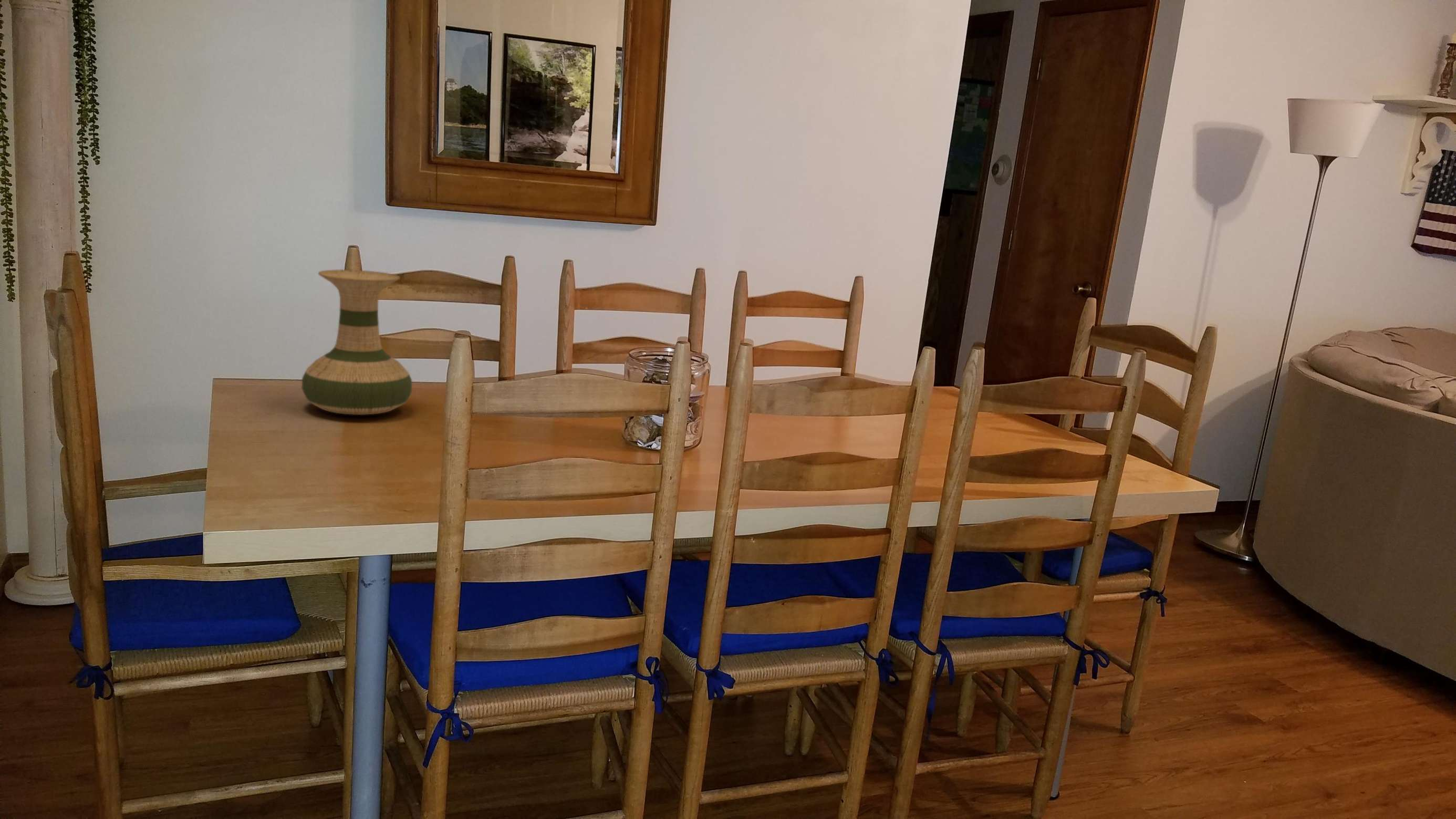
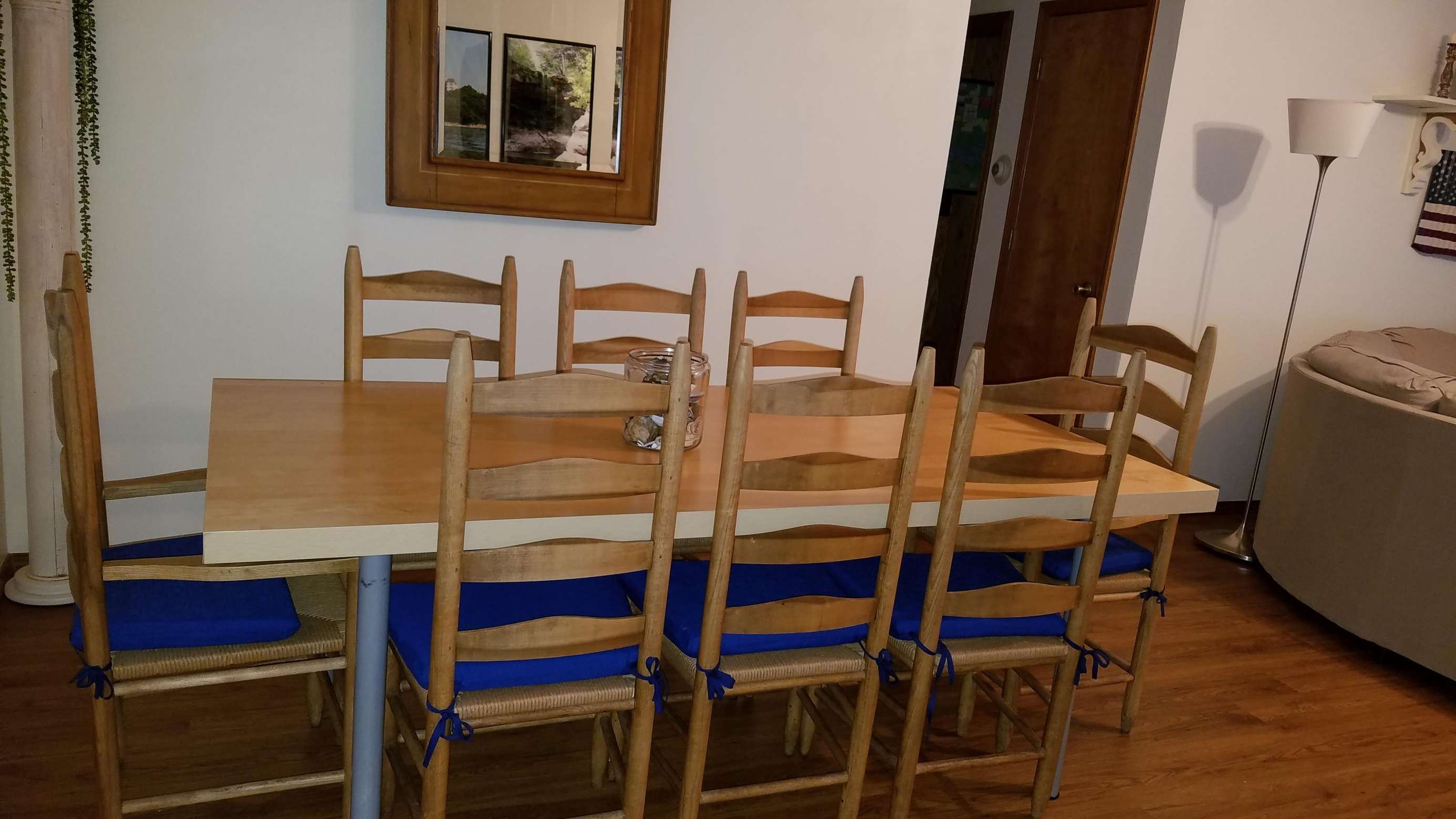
- vase [301,269,412,416]
